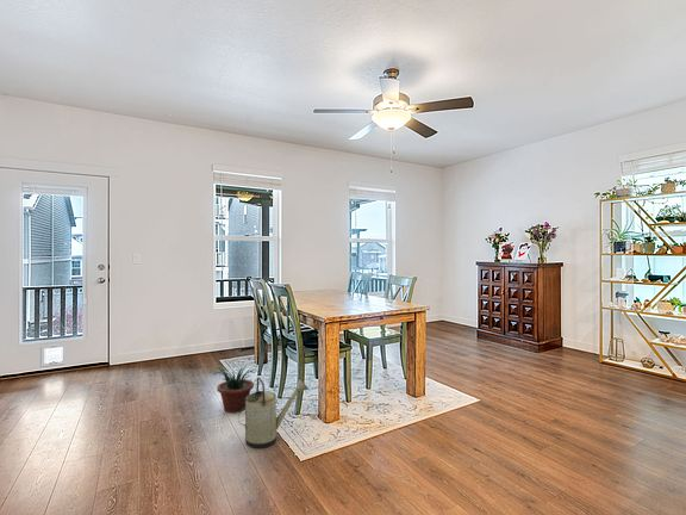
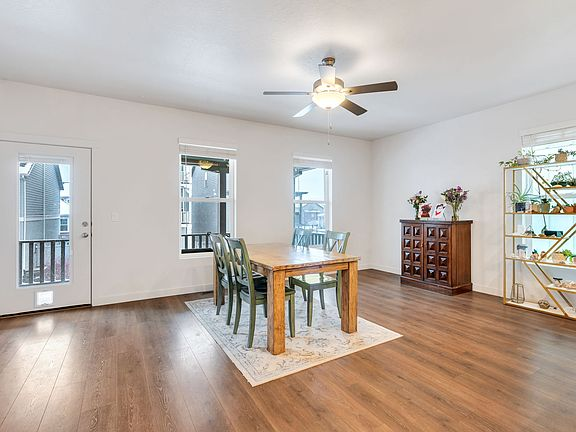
- watering can [237,376,310,449]
- potted plant [213,365,260,414]
